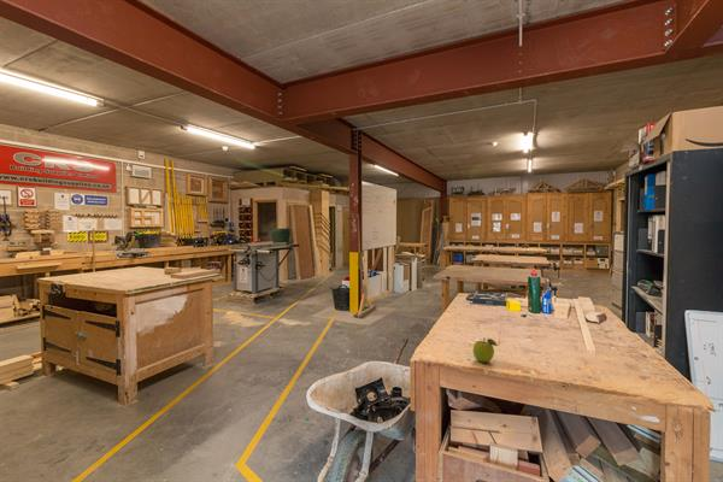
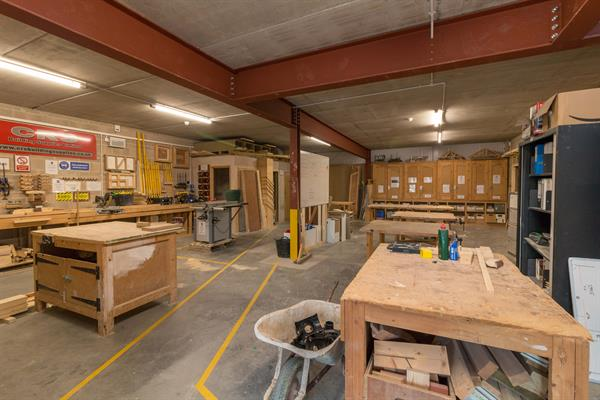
- fruit [472,336,499,364]
